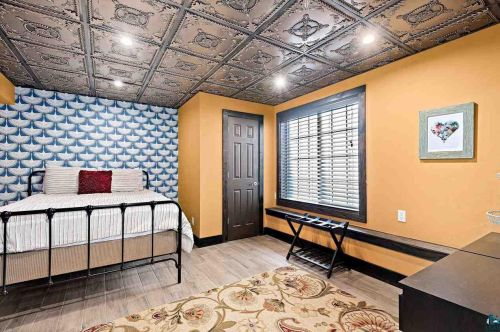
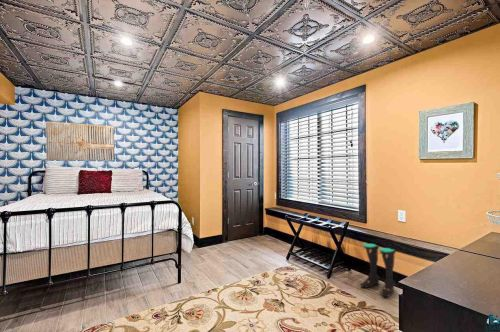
+ boots [359,242,397,298]
+ wall art [45,120,115,161]
